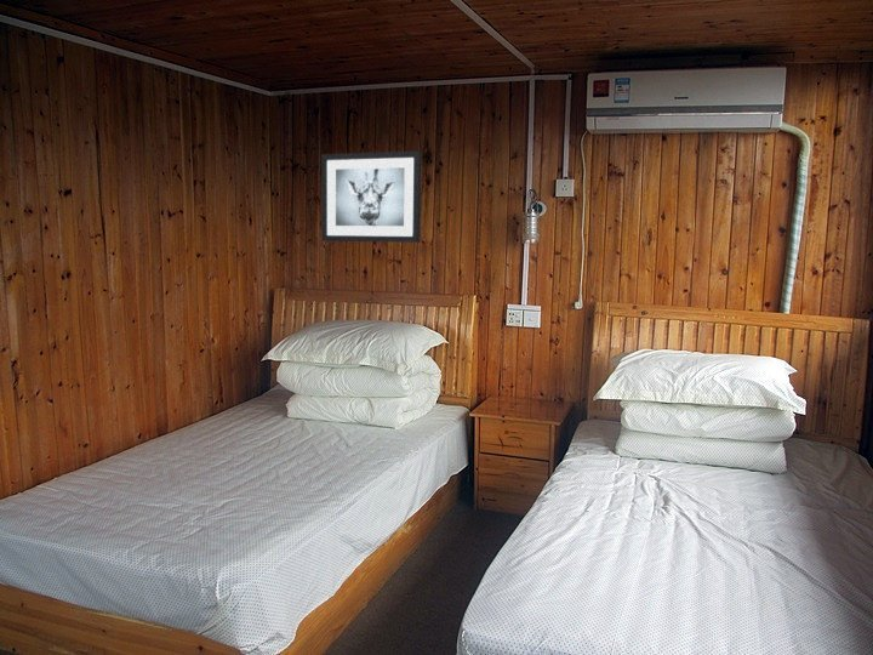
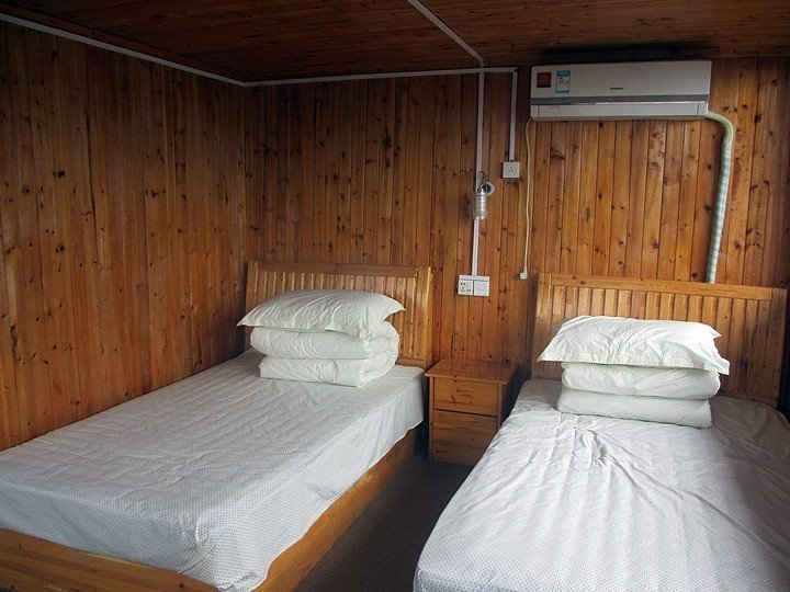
- wall art [320,150,422,244]
